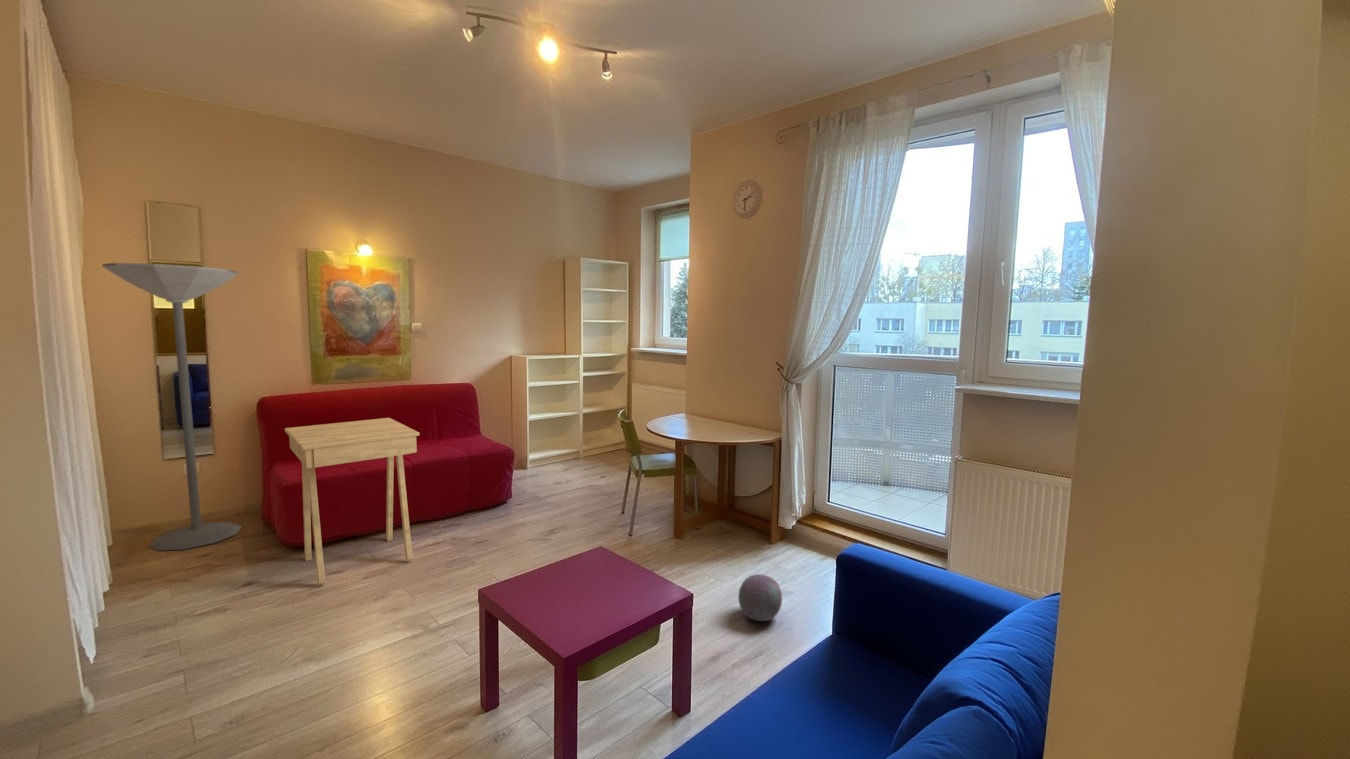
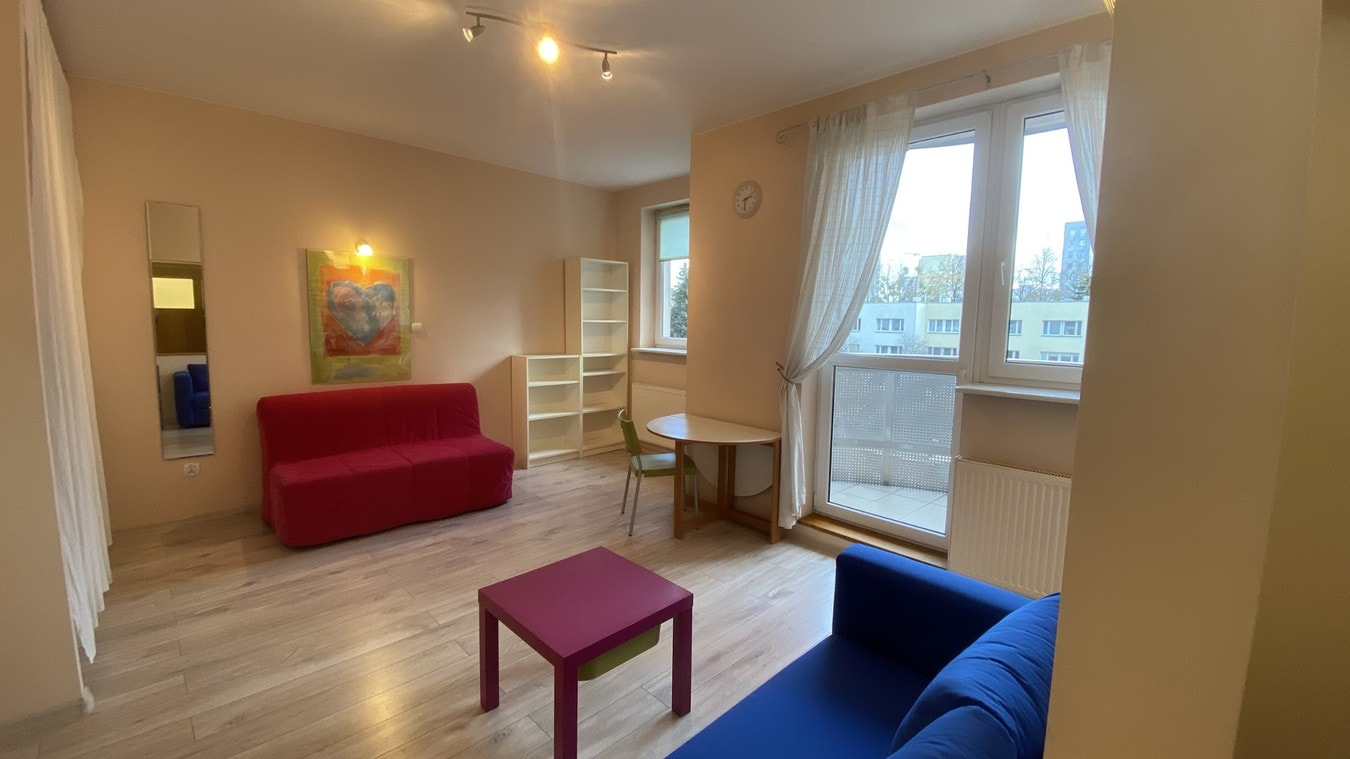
- side table [284,417,420,586]
- decorative ball [737,573,783,622]
- floor lamp [101,262,243,552]
